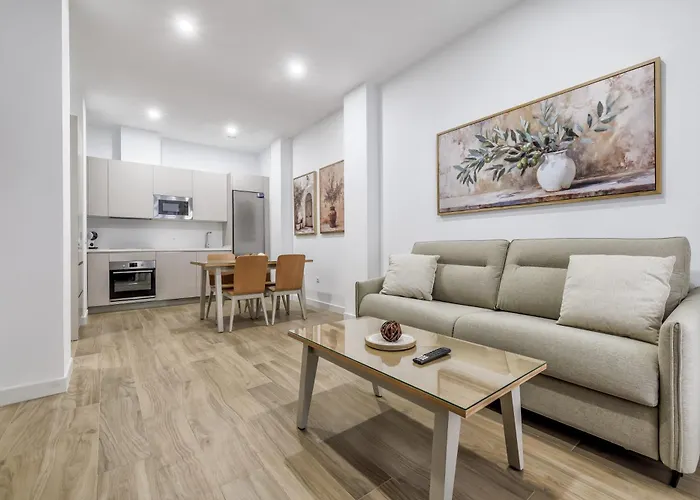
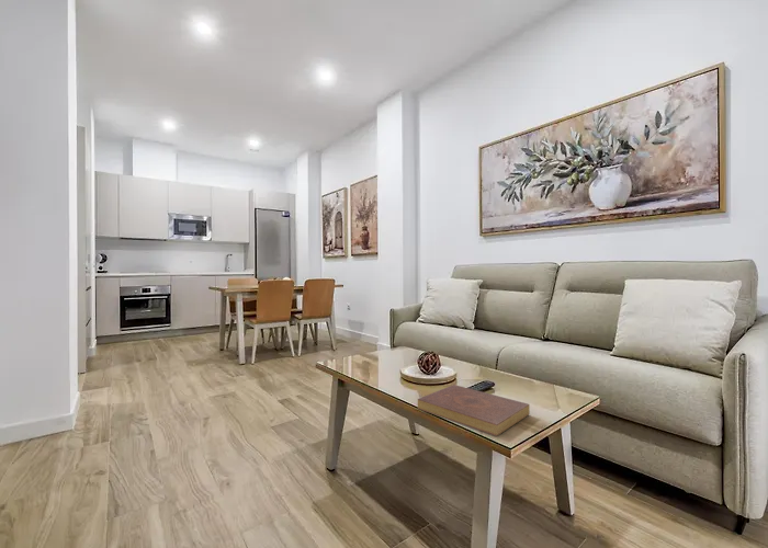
+ decorative book [417,384,531,437]
